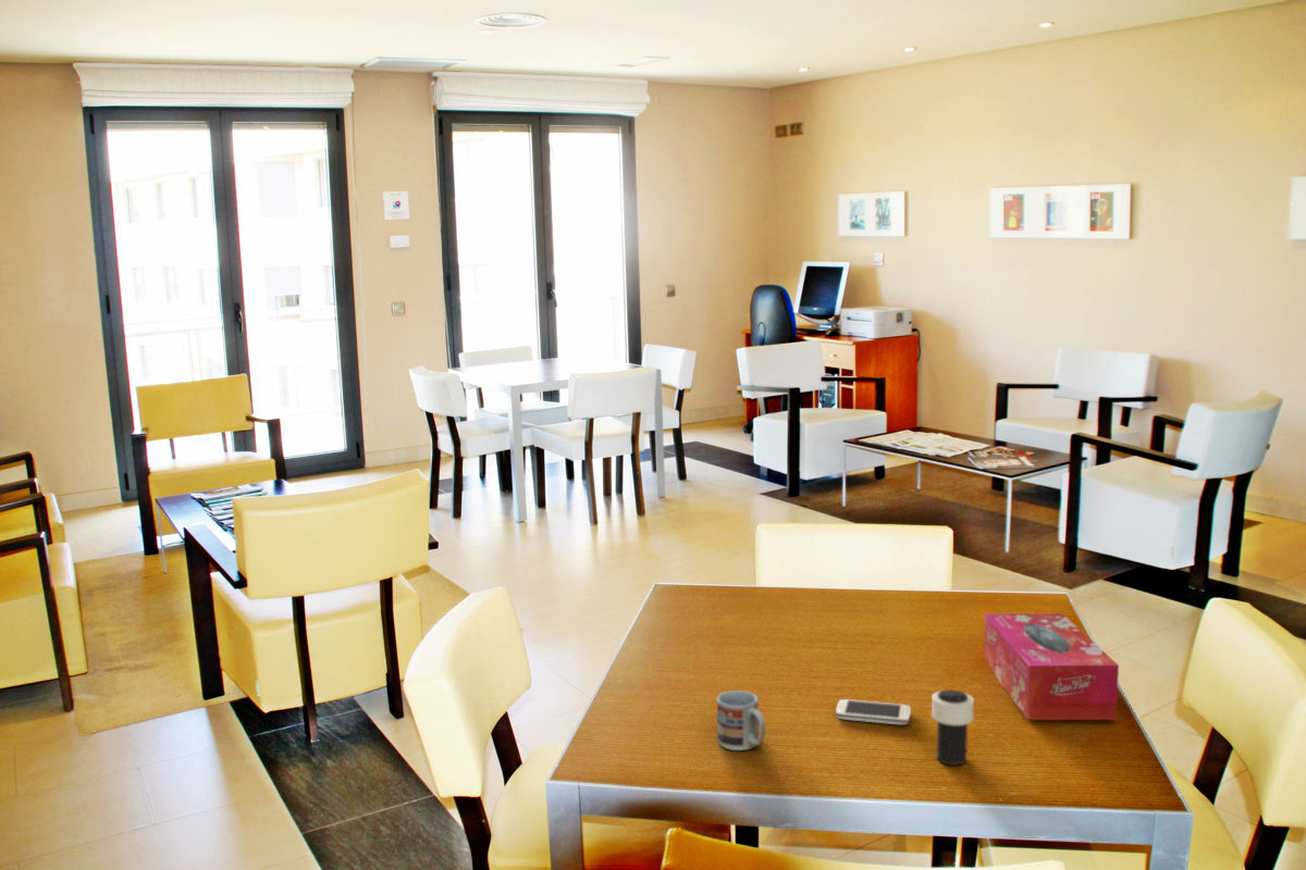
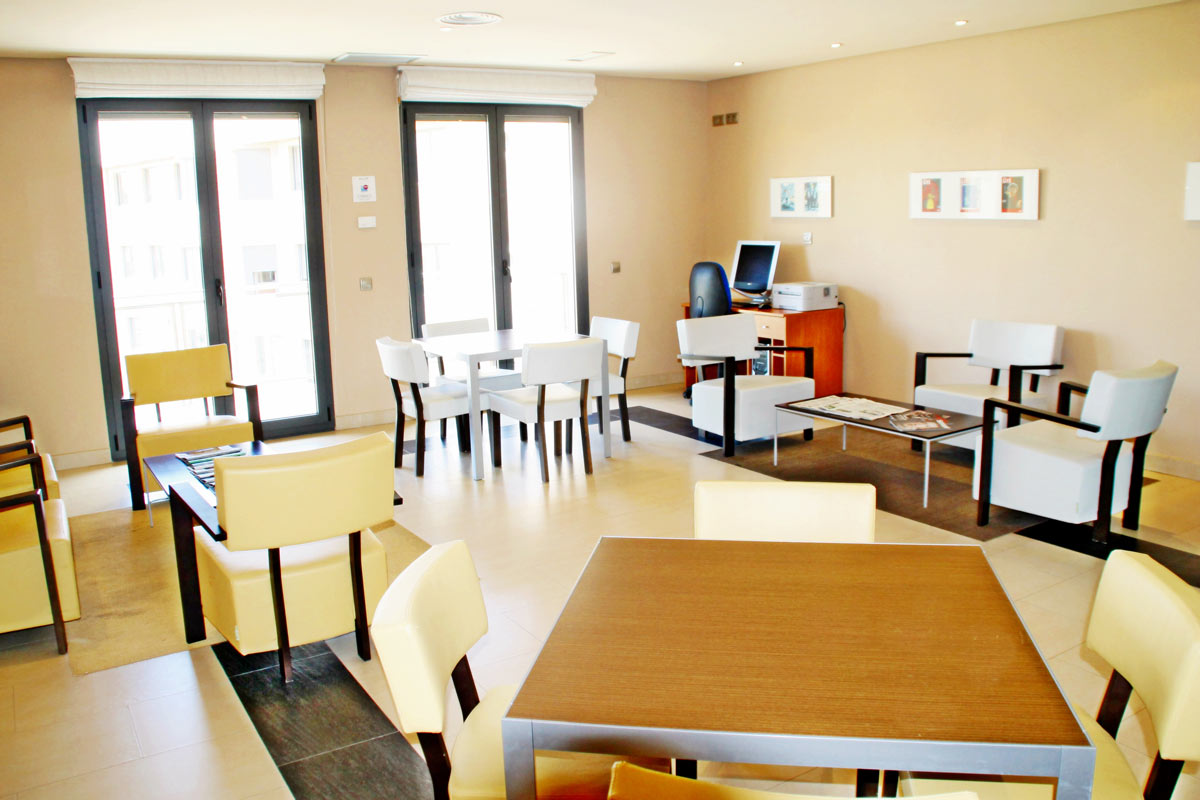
- tissue box [983,612,1120,721]
- cup [931,688,975,767]
- smartphone [835,698,912,725]
- cup [715,689,766,751]
